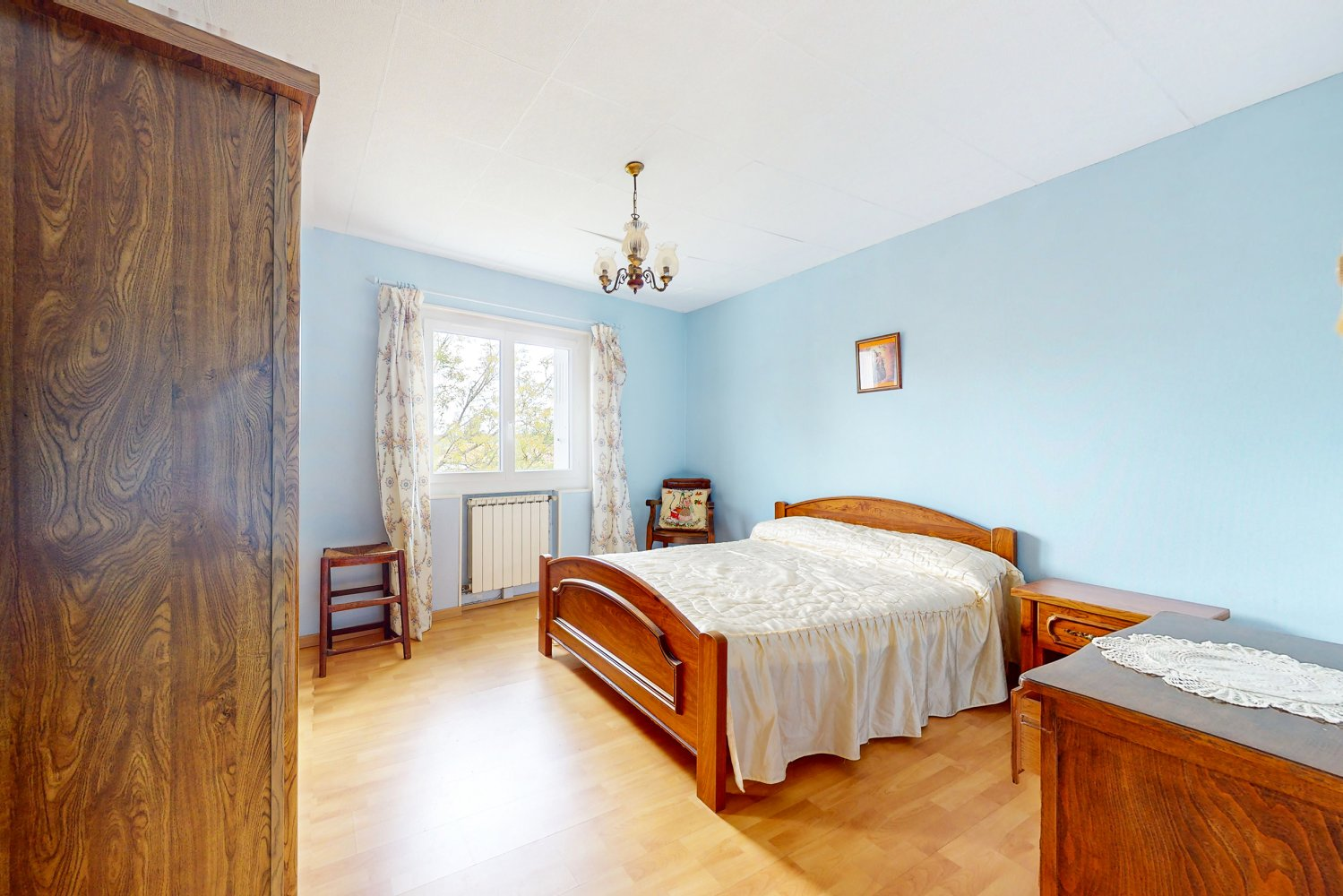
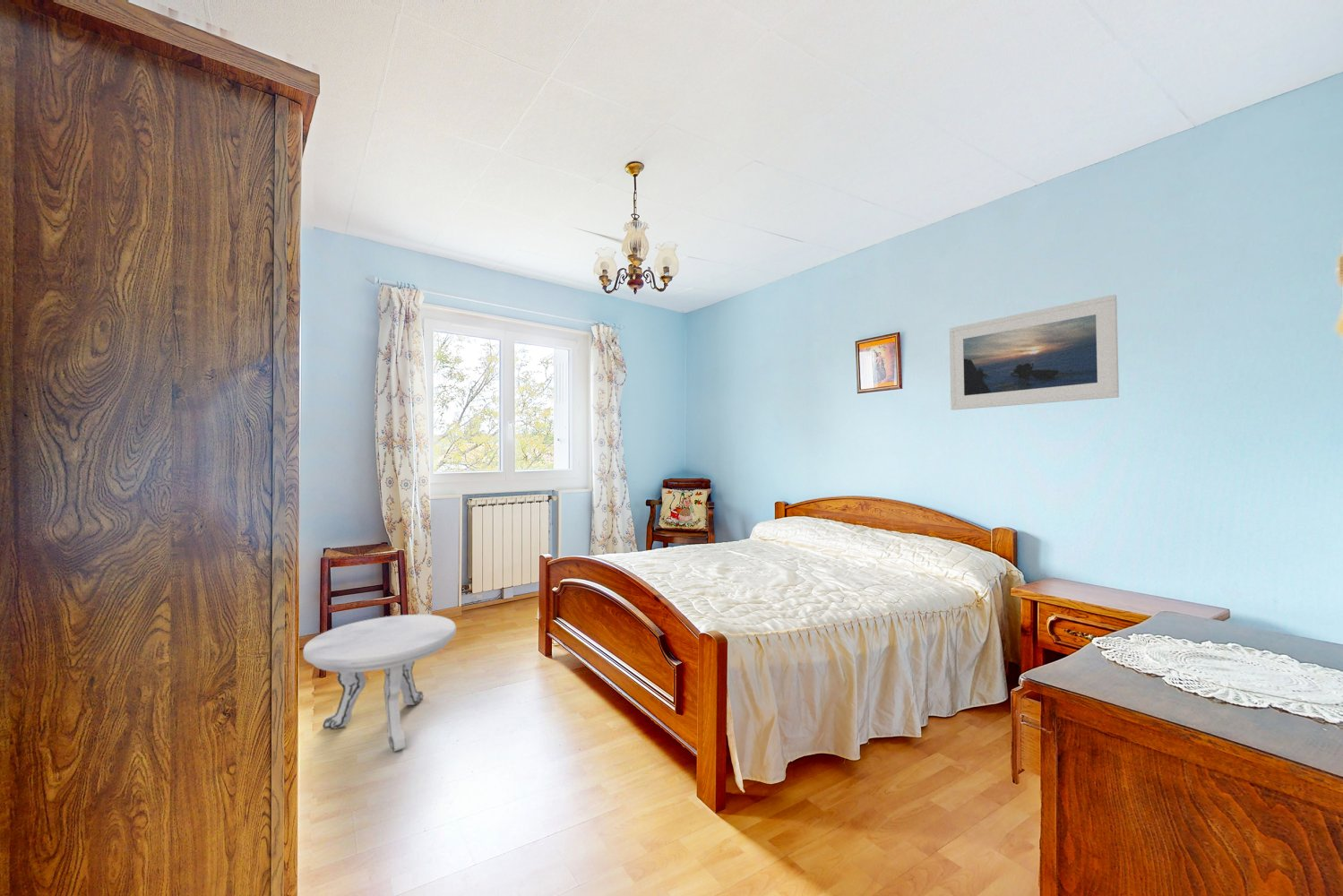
+ side table [302,614,457,753]
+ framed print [949,294,1120,410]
